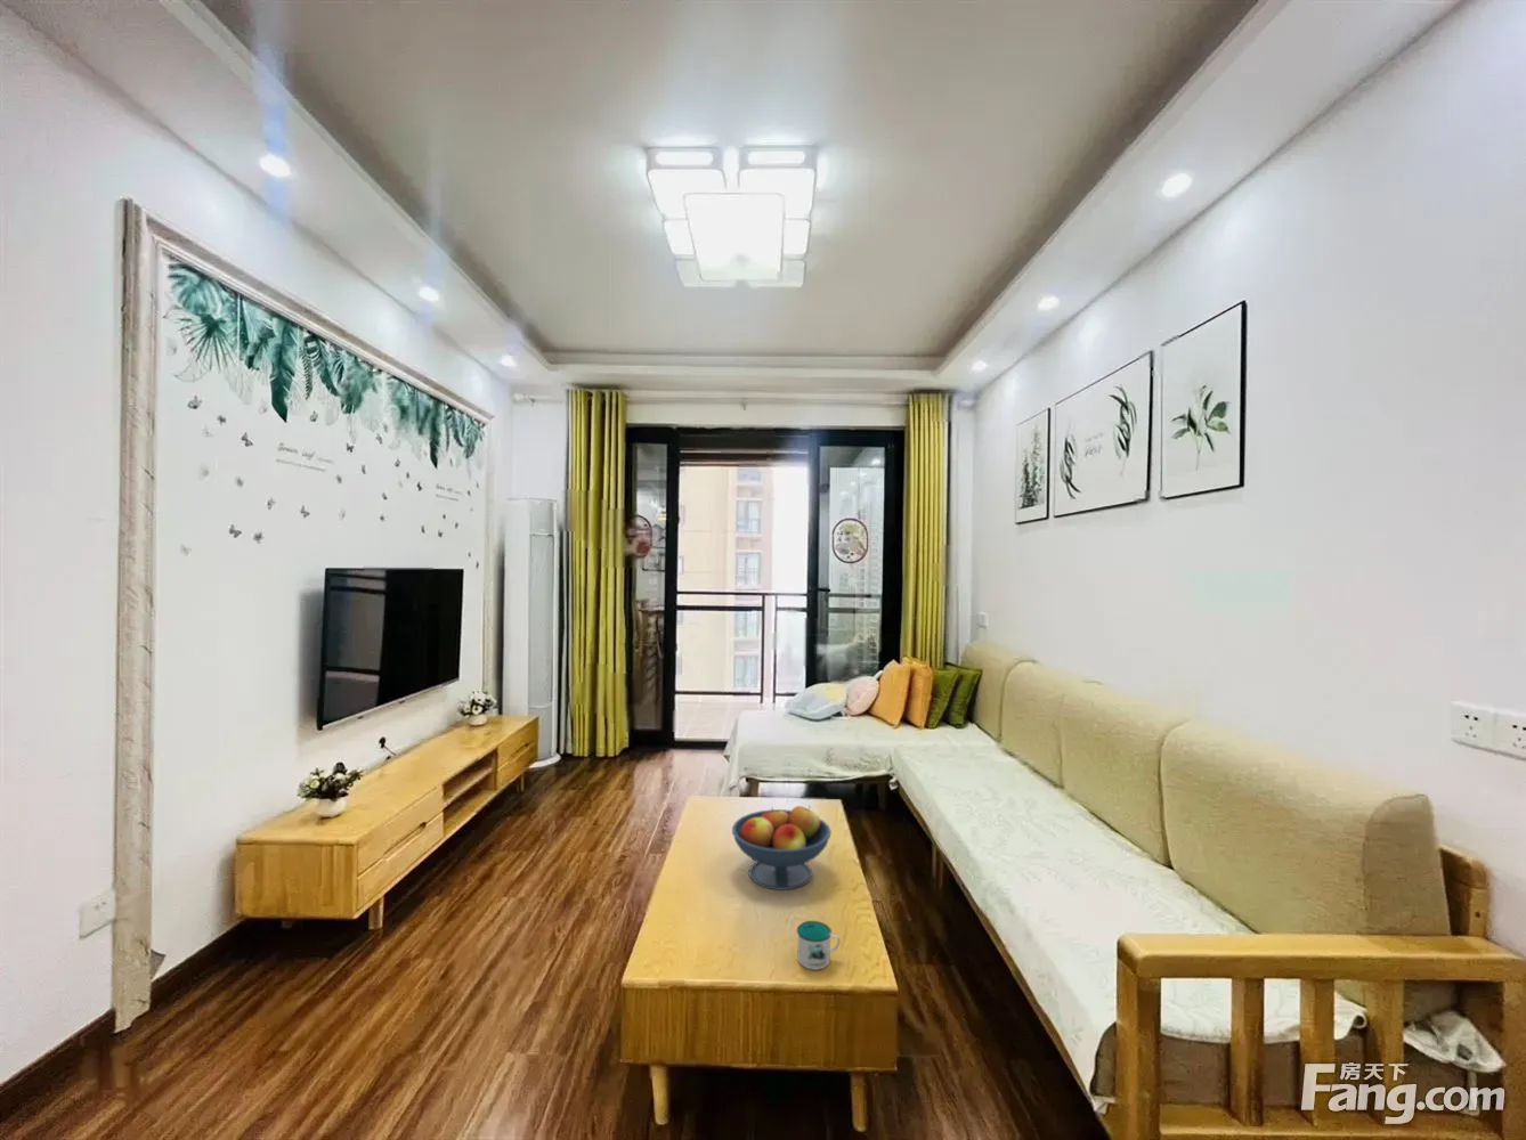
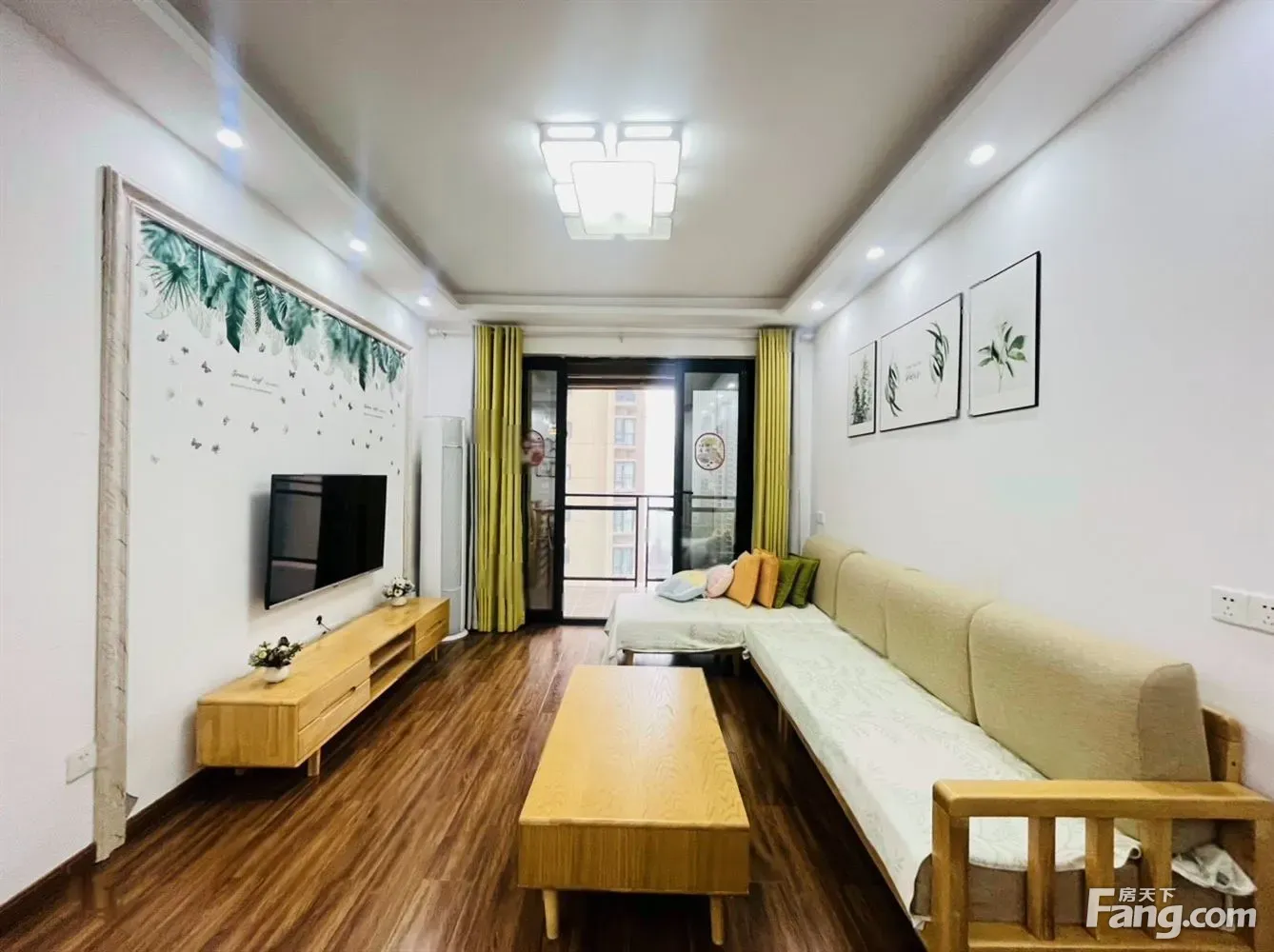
- mug [797,920,842,971]
- fruit bowl [731,804,832,891]
